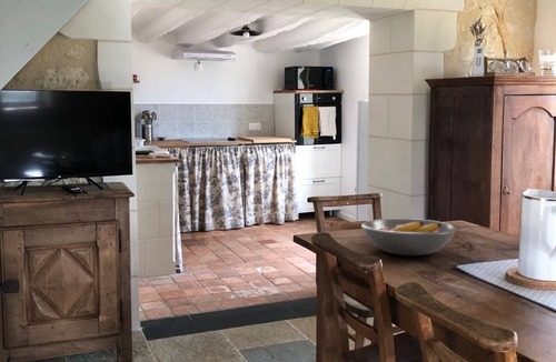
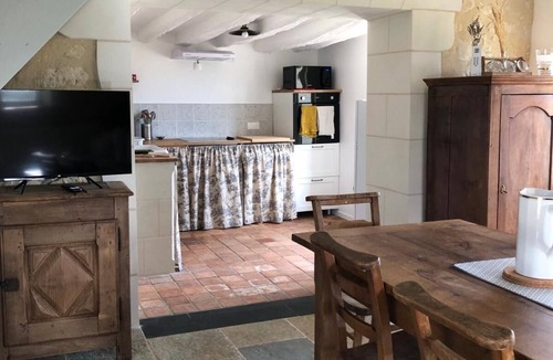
- fruit bowl [360,218,458,257]
